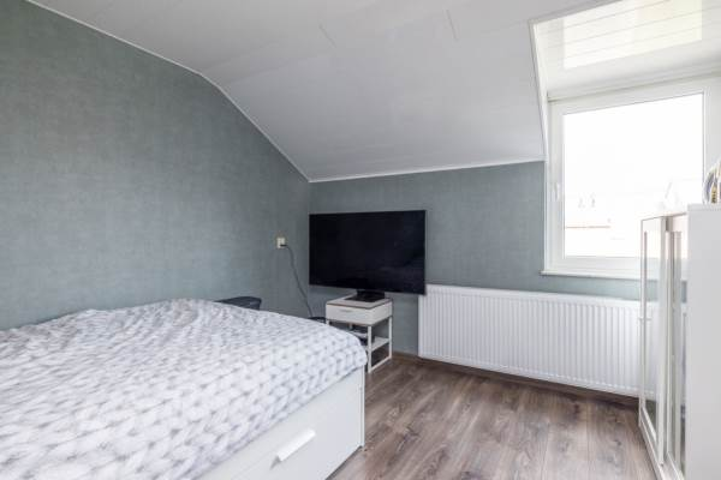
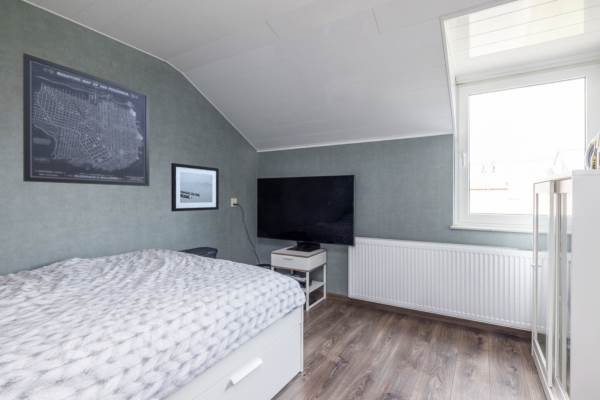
+ wall art [22,52,150,187]
+ wall art [170,162,220,212]
